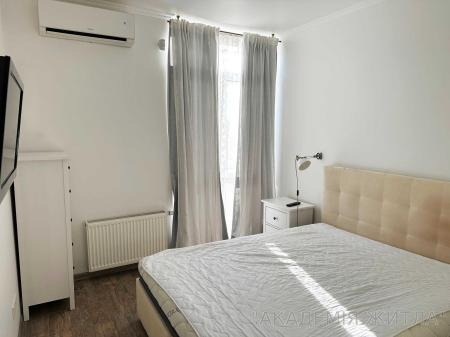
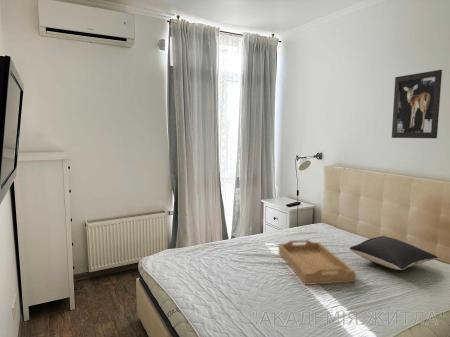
+ serving tray [278,239,356,286]
+ pillow [349,235,439,271]
+ wall art [391,69,443,139]
